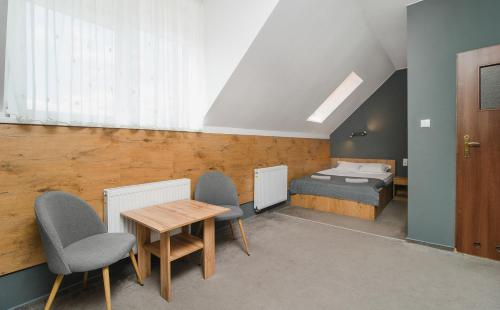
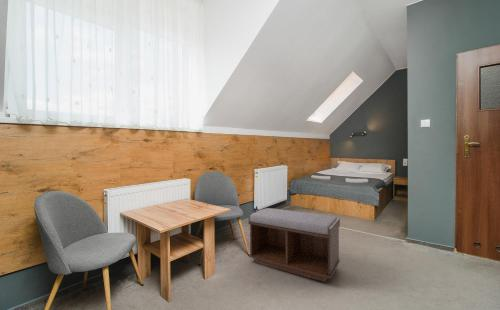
+ bench [248,207,341,283]
